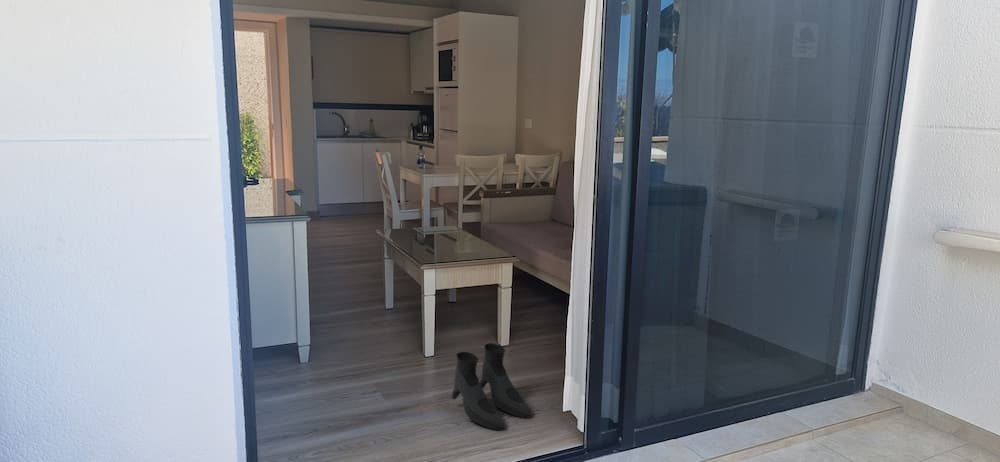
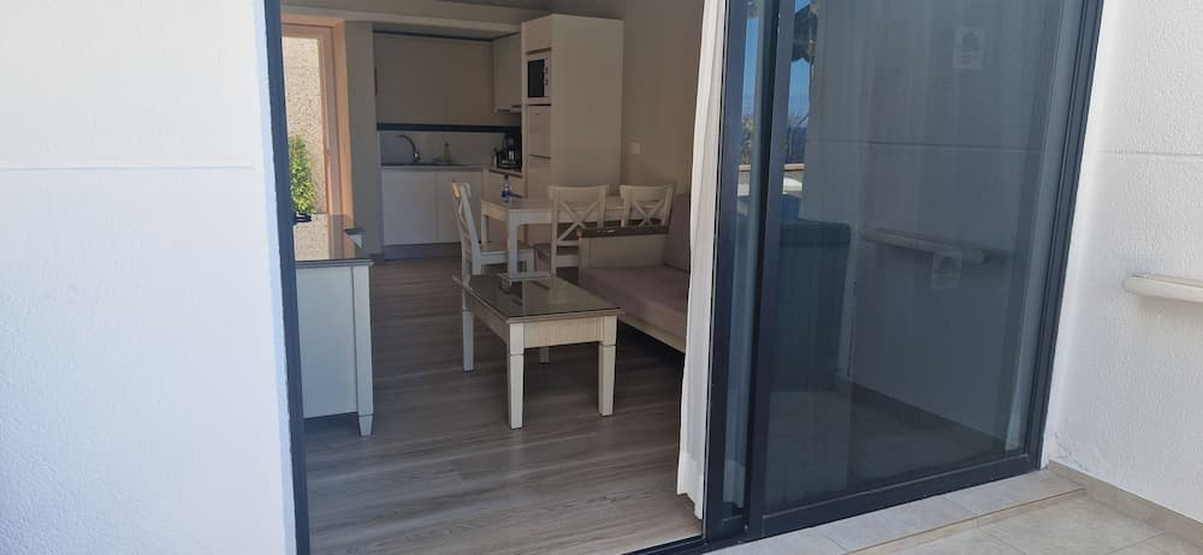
- boots [451,342,532,432]
